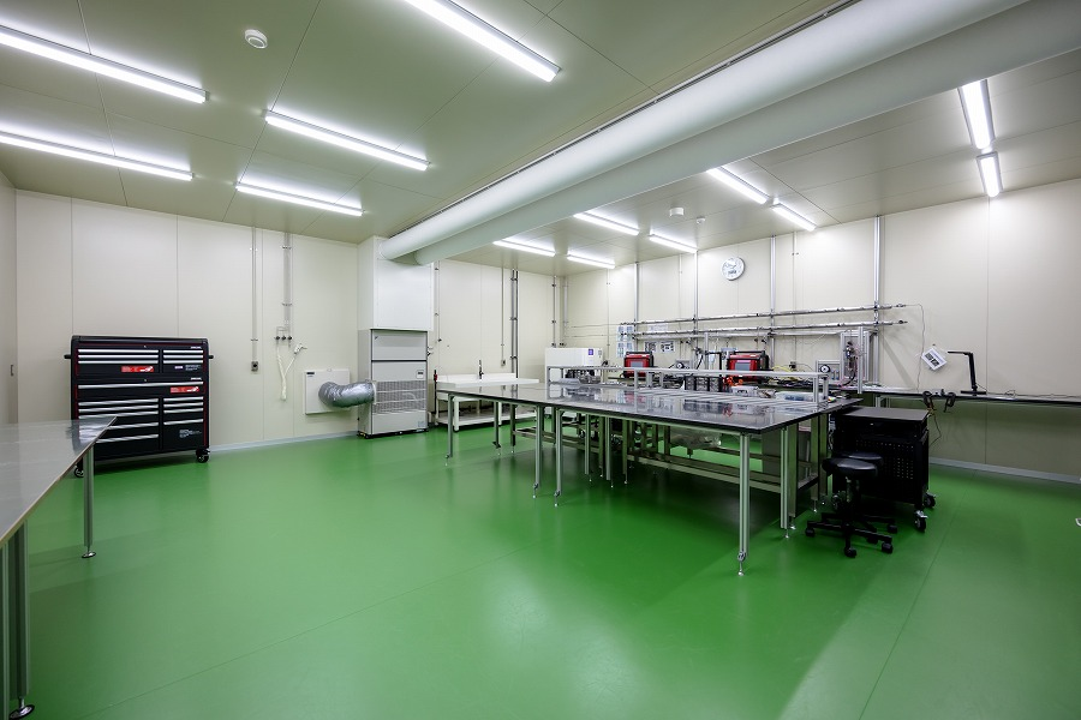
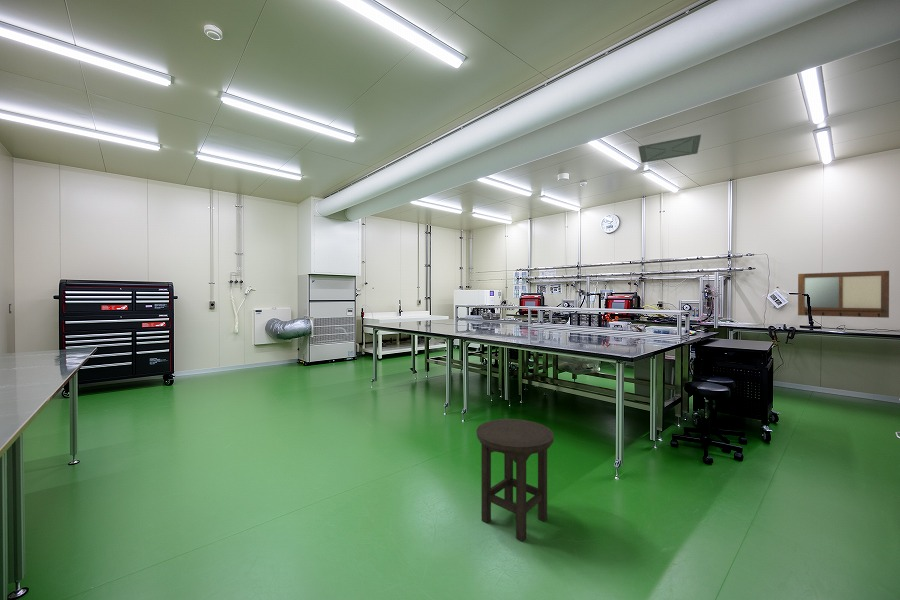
+ stool [475,418,555,542]
+ writing board [797,270,890,319]
+ ceiling vent [637,134,702,164]
